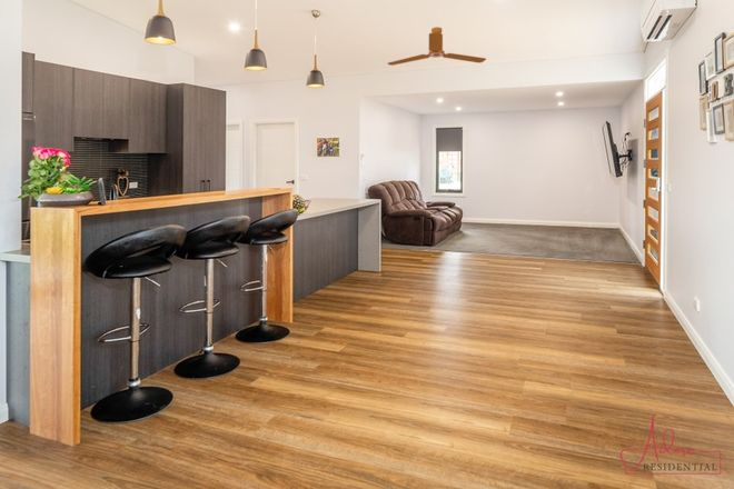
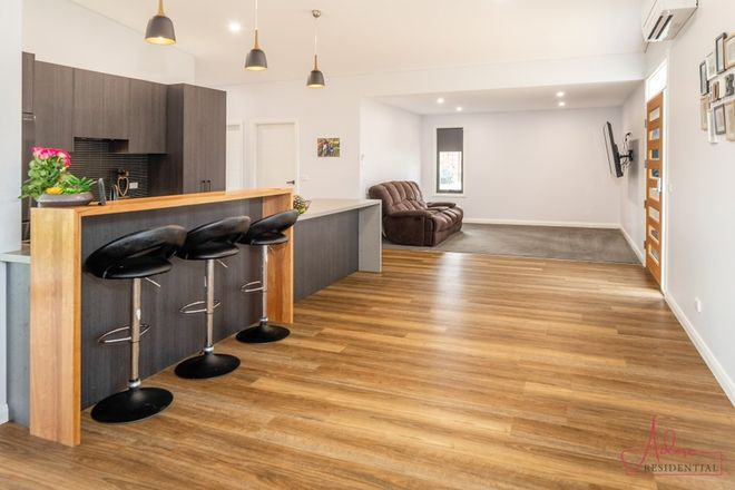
- ceiling fan [387,26,487,67]
